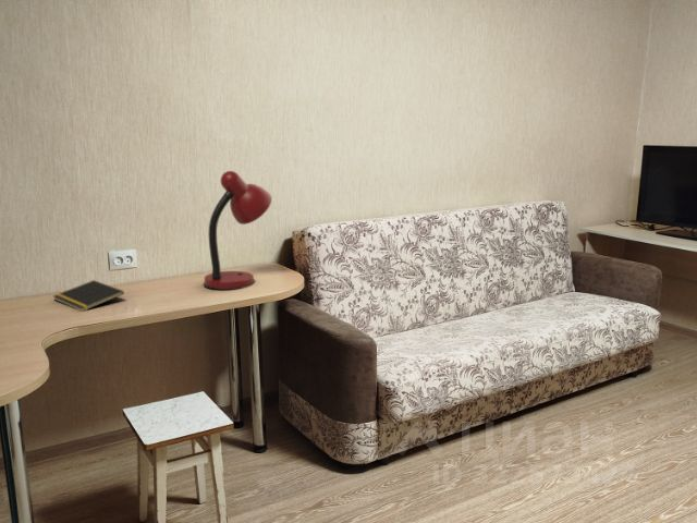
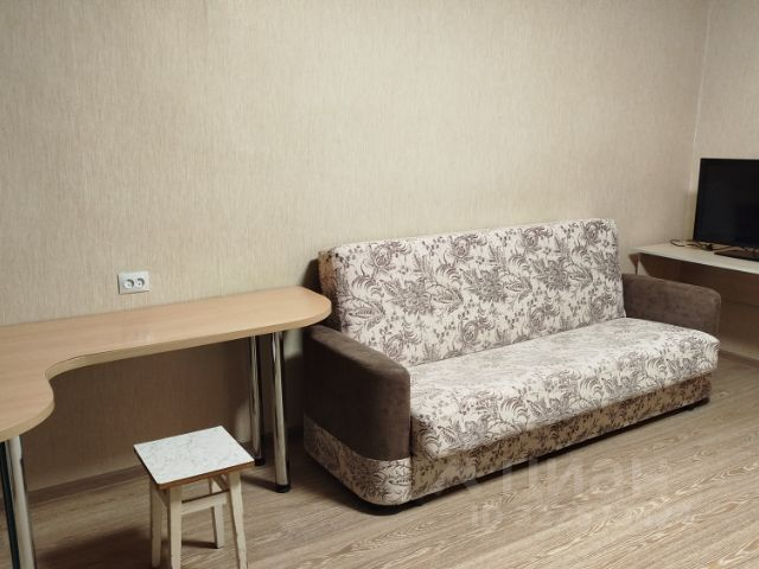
- desk lamp [203,170,273,291]
- notepad [52,279,125,313]
